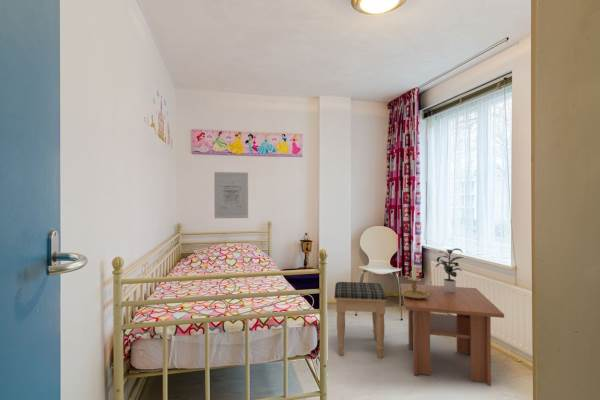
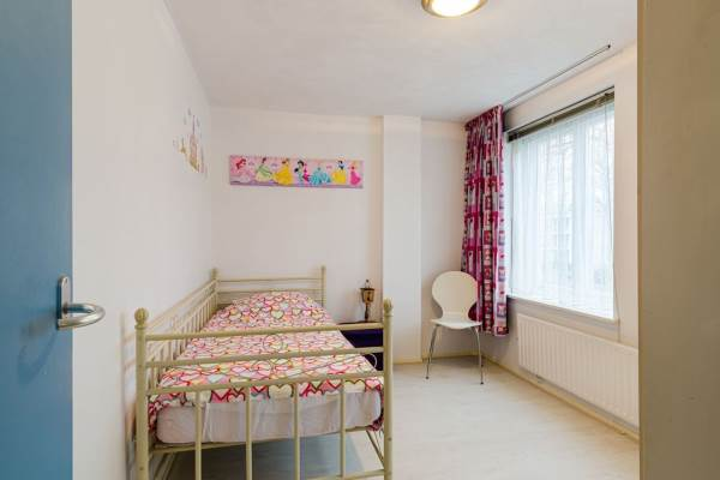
- potted plant [435,247,464,293]
- candle holder [400,264,431,299]
- coffee table [399,282,505,387]
- footstool [333,281,388,359]
- wall art [213,171,249,219]
